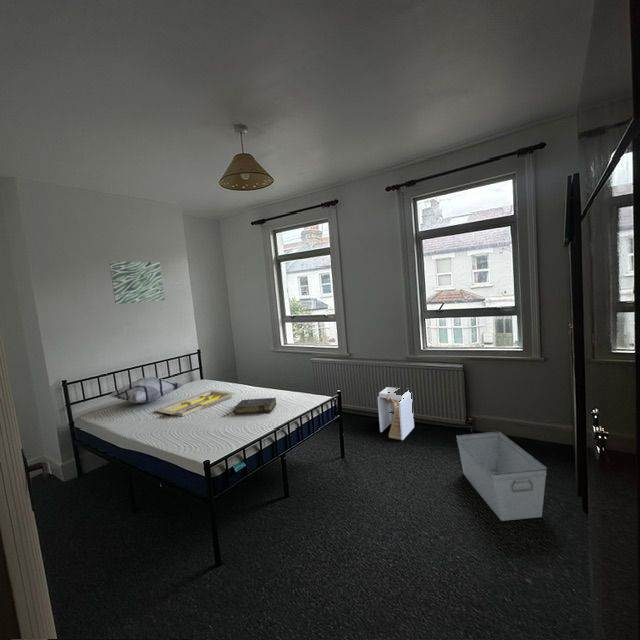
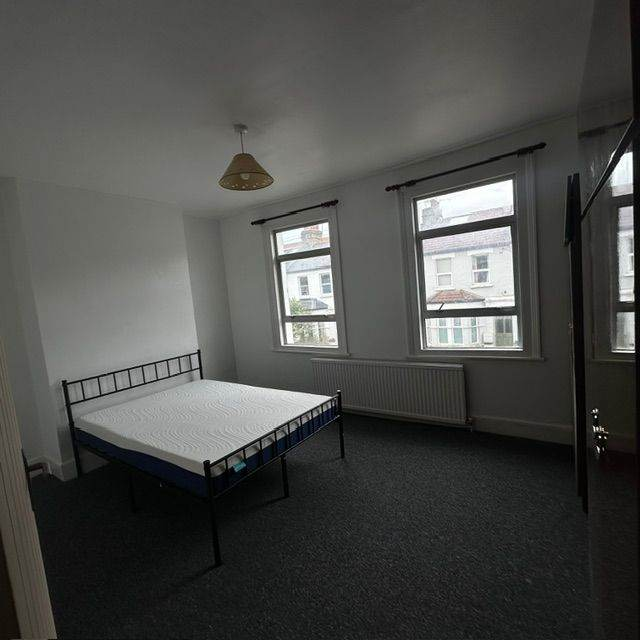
- wall art [108,261,166,305]
- storage bin [455,431,548,522]
- serving tray [153,389,237,417]
- staircase [377,386,415,441]
- decorative pillow [109,376,183,404]
- book [233,397,277,415]
